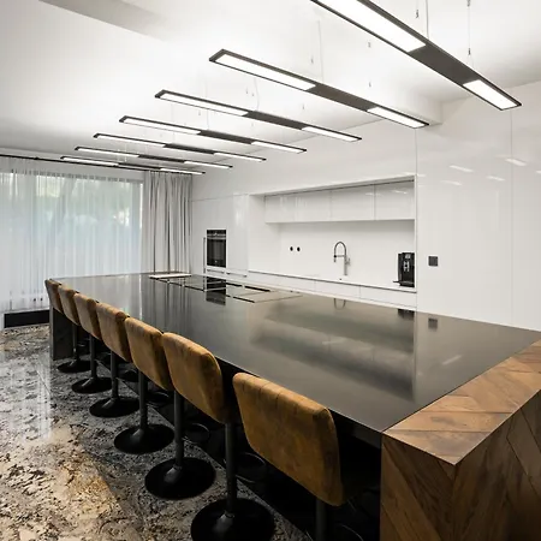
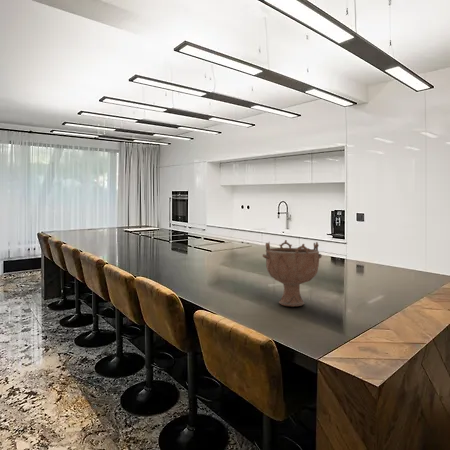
+ decorative bowl [262,239,323,308]
